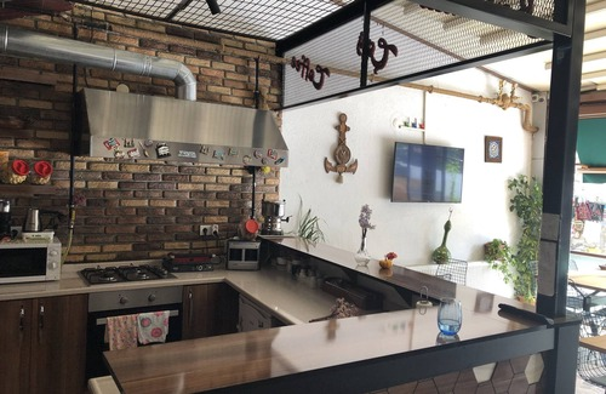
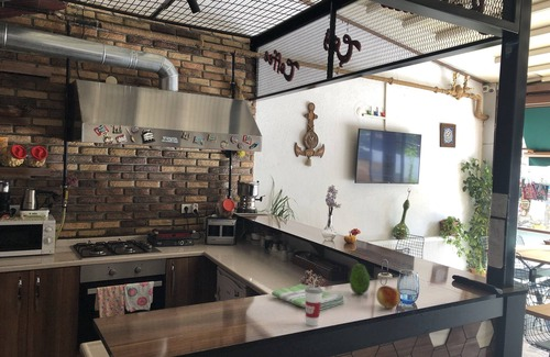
+ cup [305,276,323,327]
+ fruit [349,263,371,295]
+ fruit [375,285,402,310]
+ dish towel [271,283,345,311]
